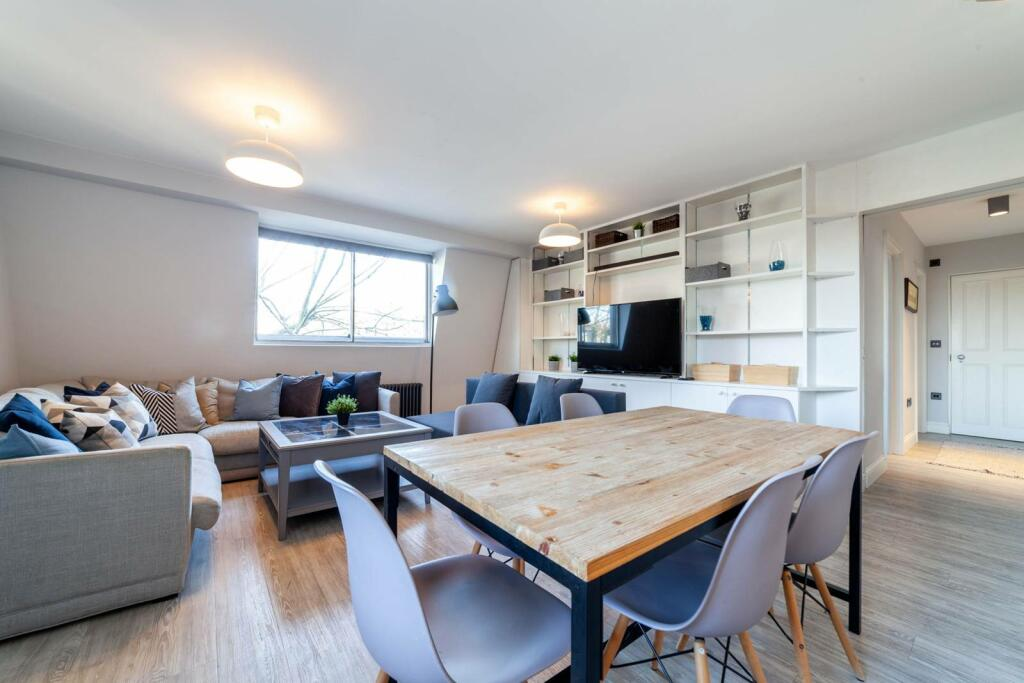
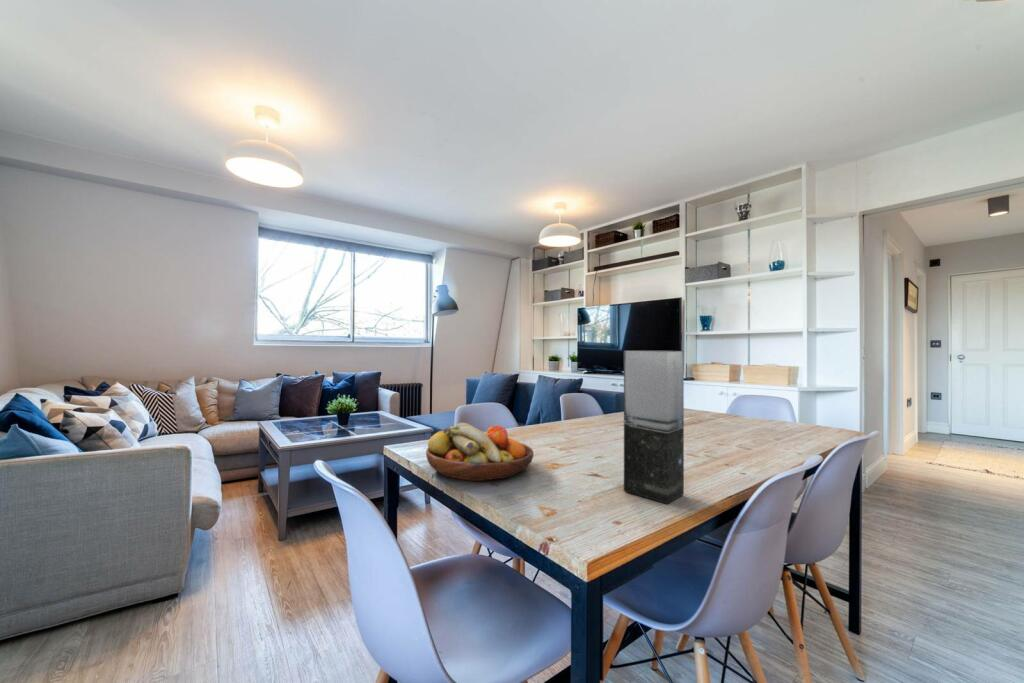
+ fruit bowl [425,422,535,482]
+ vase [623,350,685,505]
